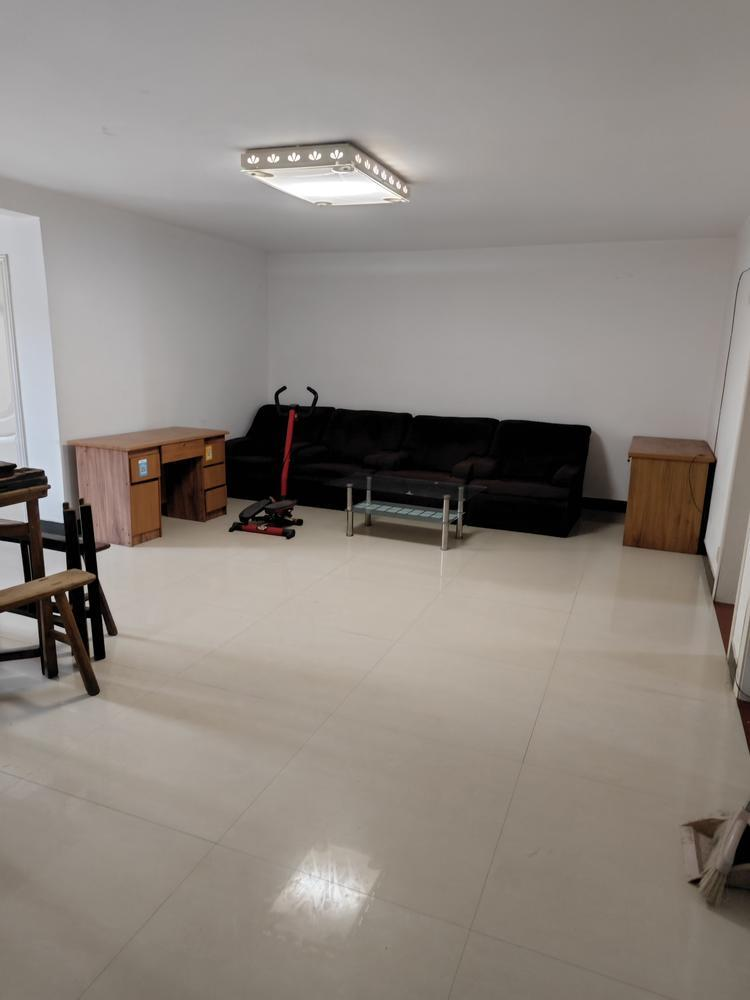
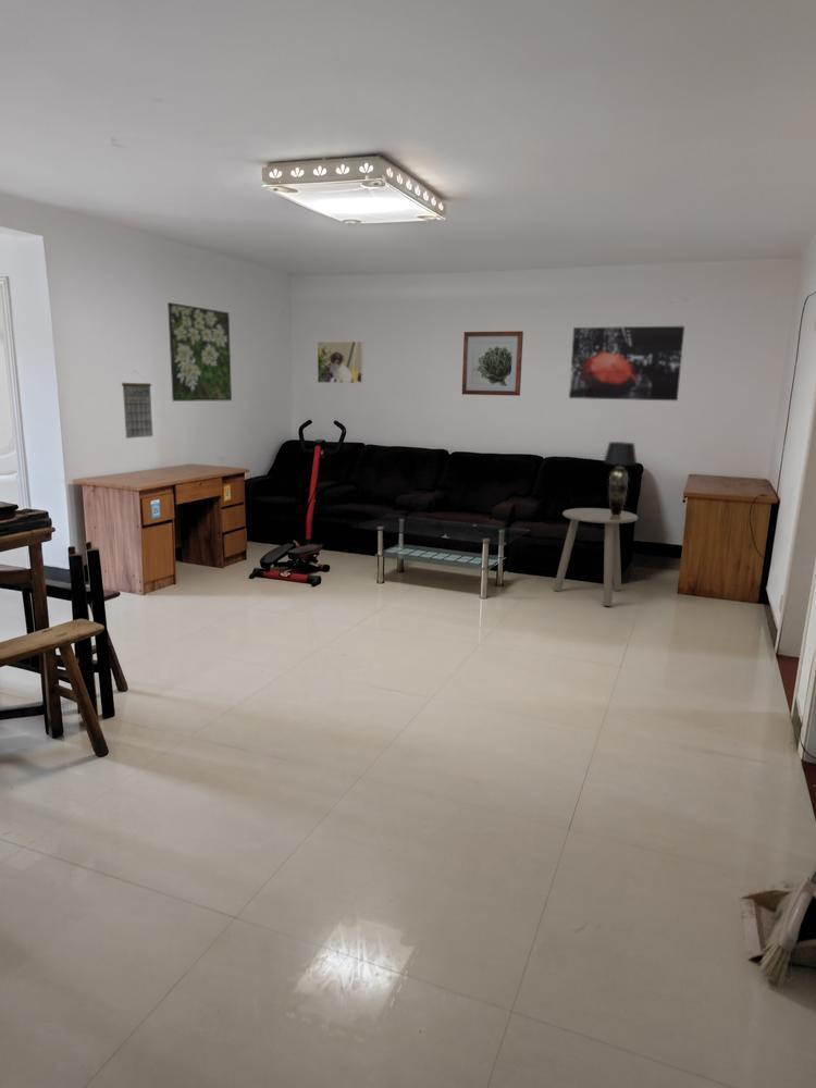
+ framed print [166,301,233,403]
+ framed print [317,341,364,384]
+ calendar [121,369,153,440]
+ table lamp [603,441,638,515]
+ side table [553,507,639,607]
+ wall art [568,325,685,401]
+ wall art [461,330,524,397]
